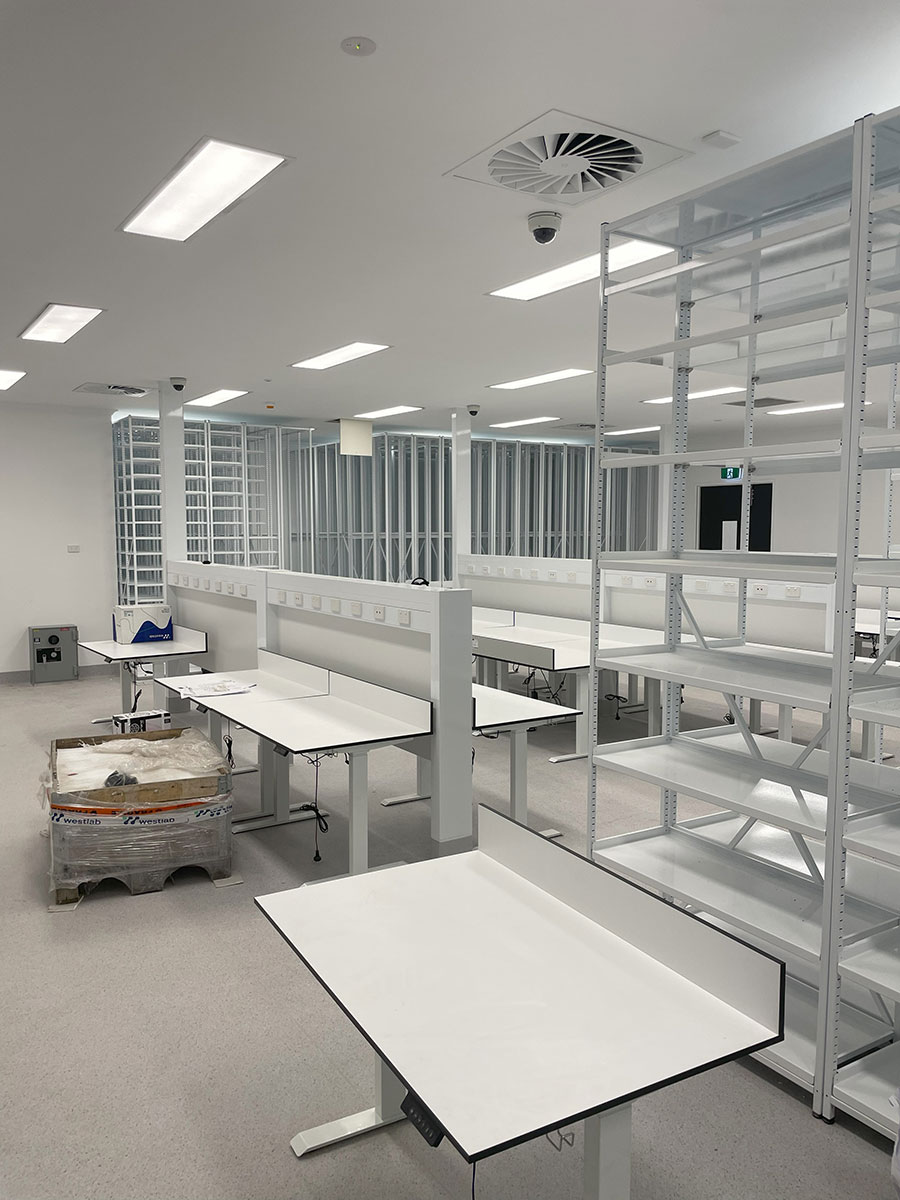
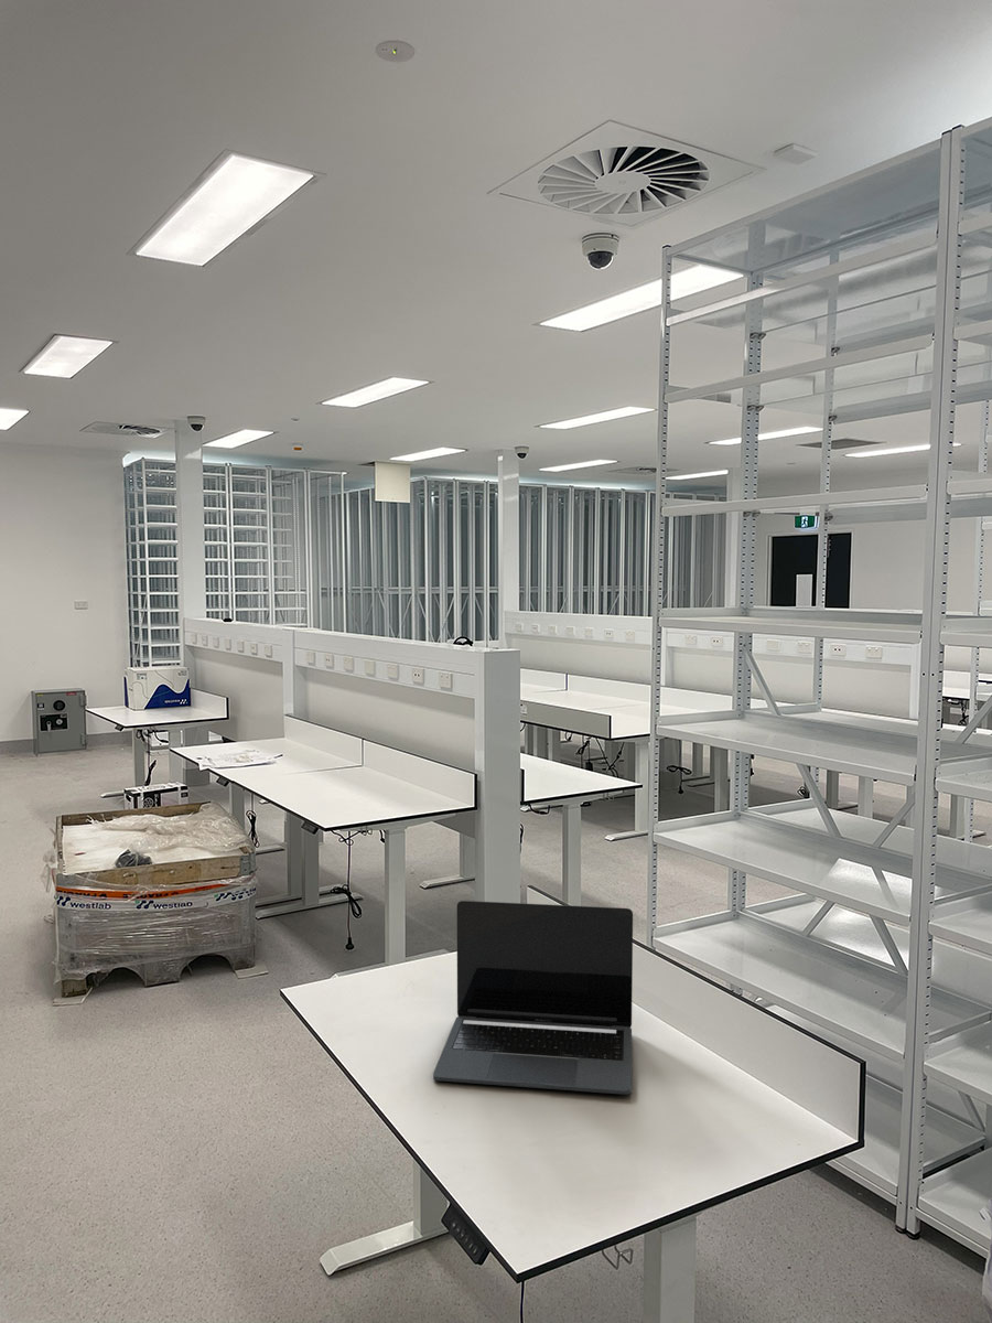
+ laptop [432,900,634,1096]
